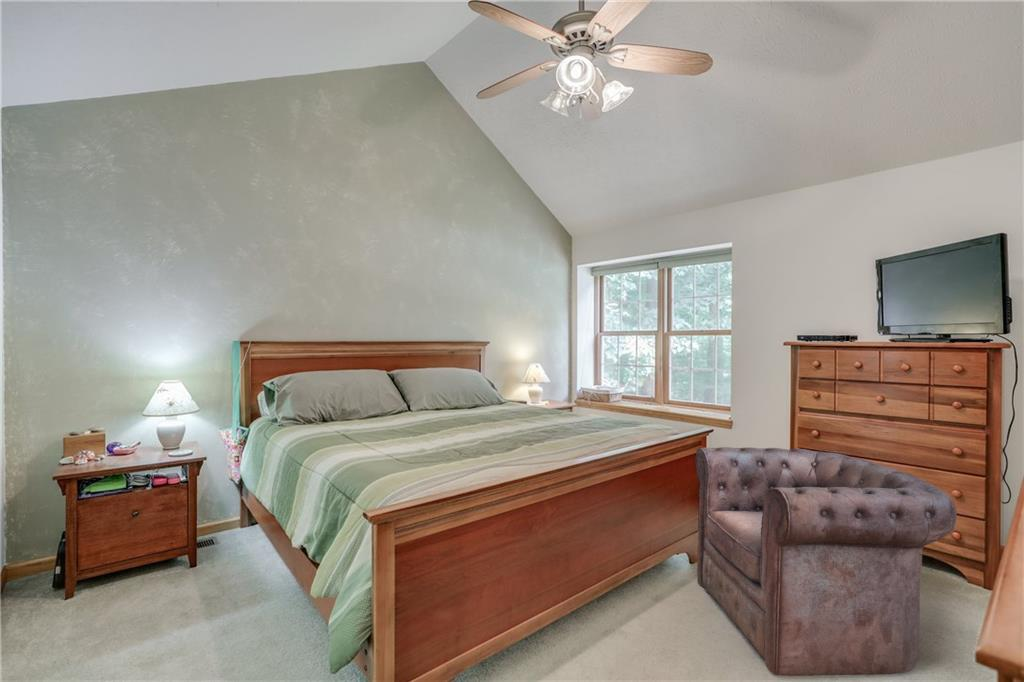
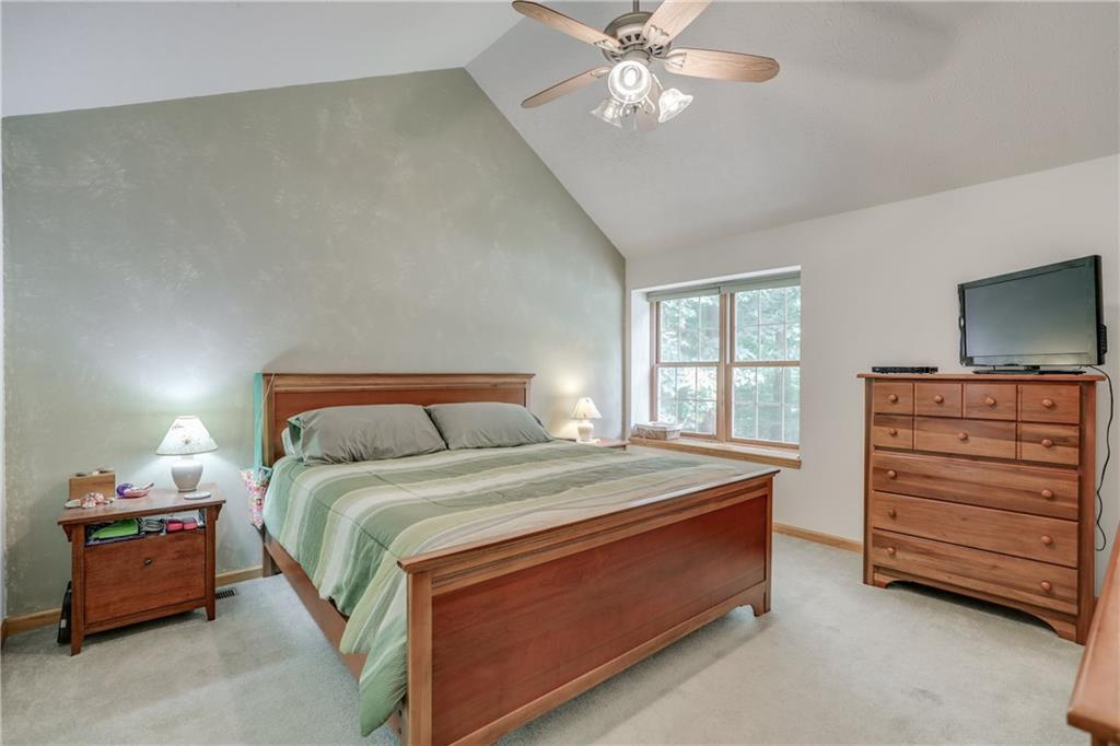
- armchair [694,446,958,677]
